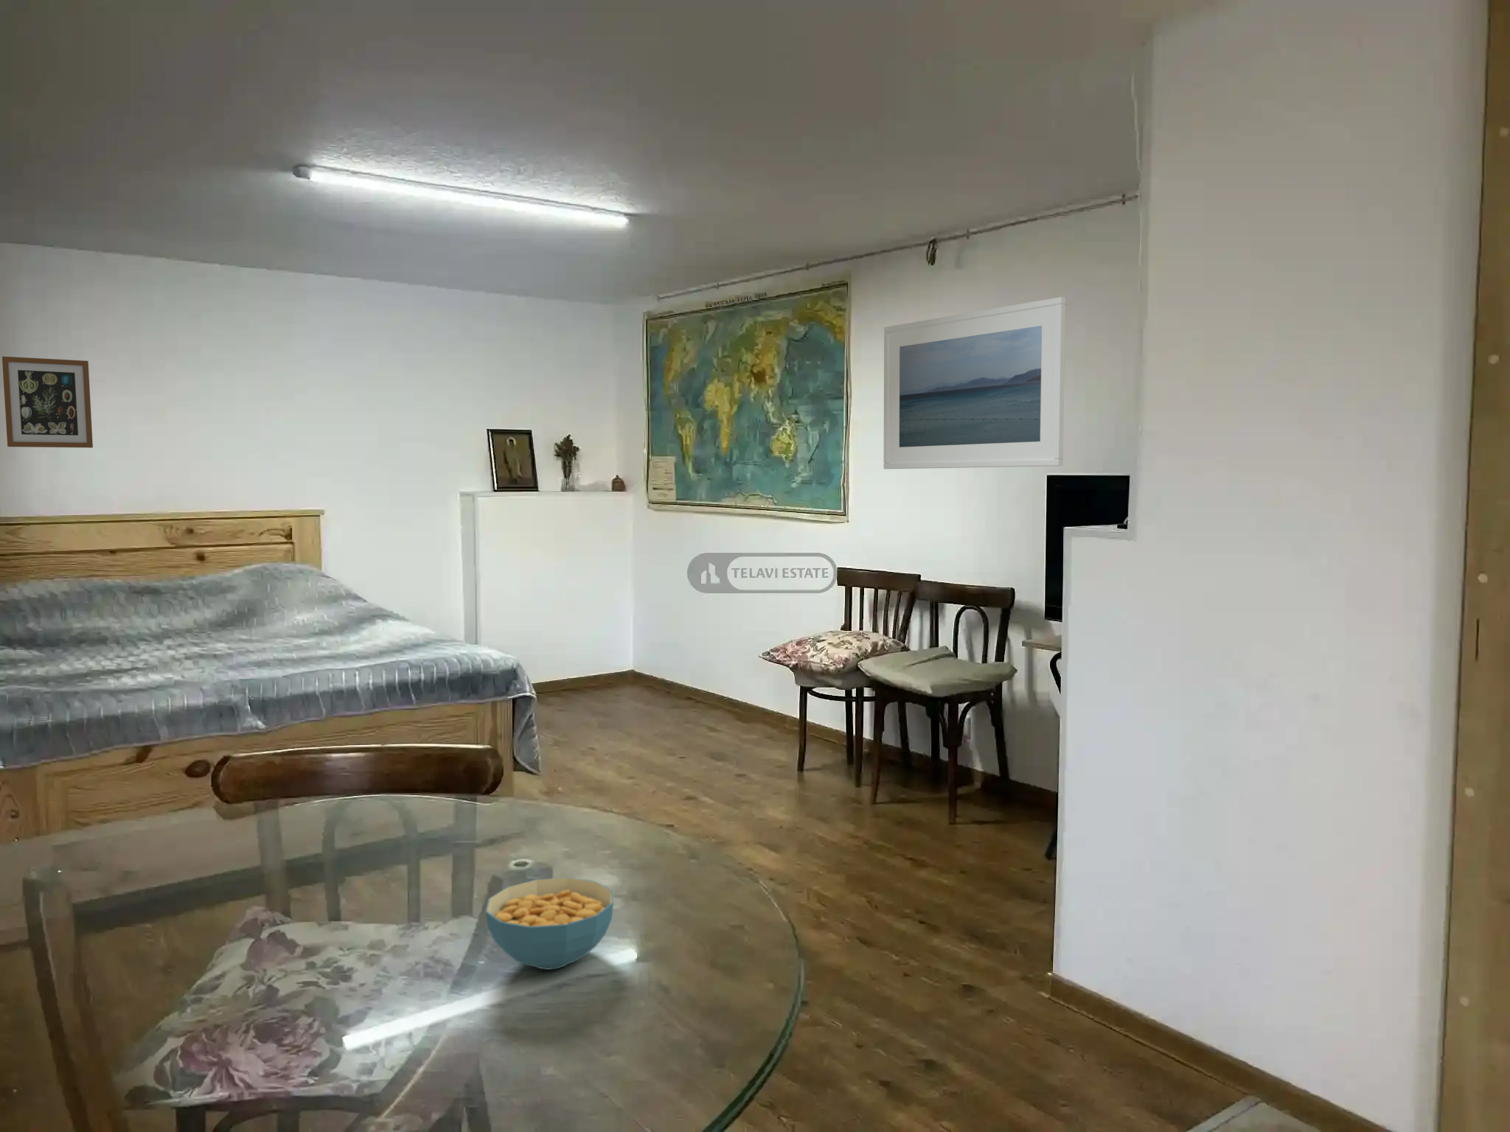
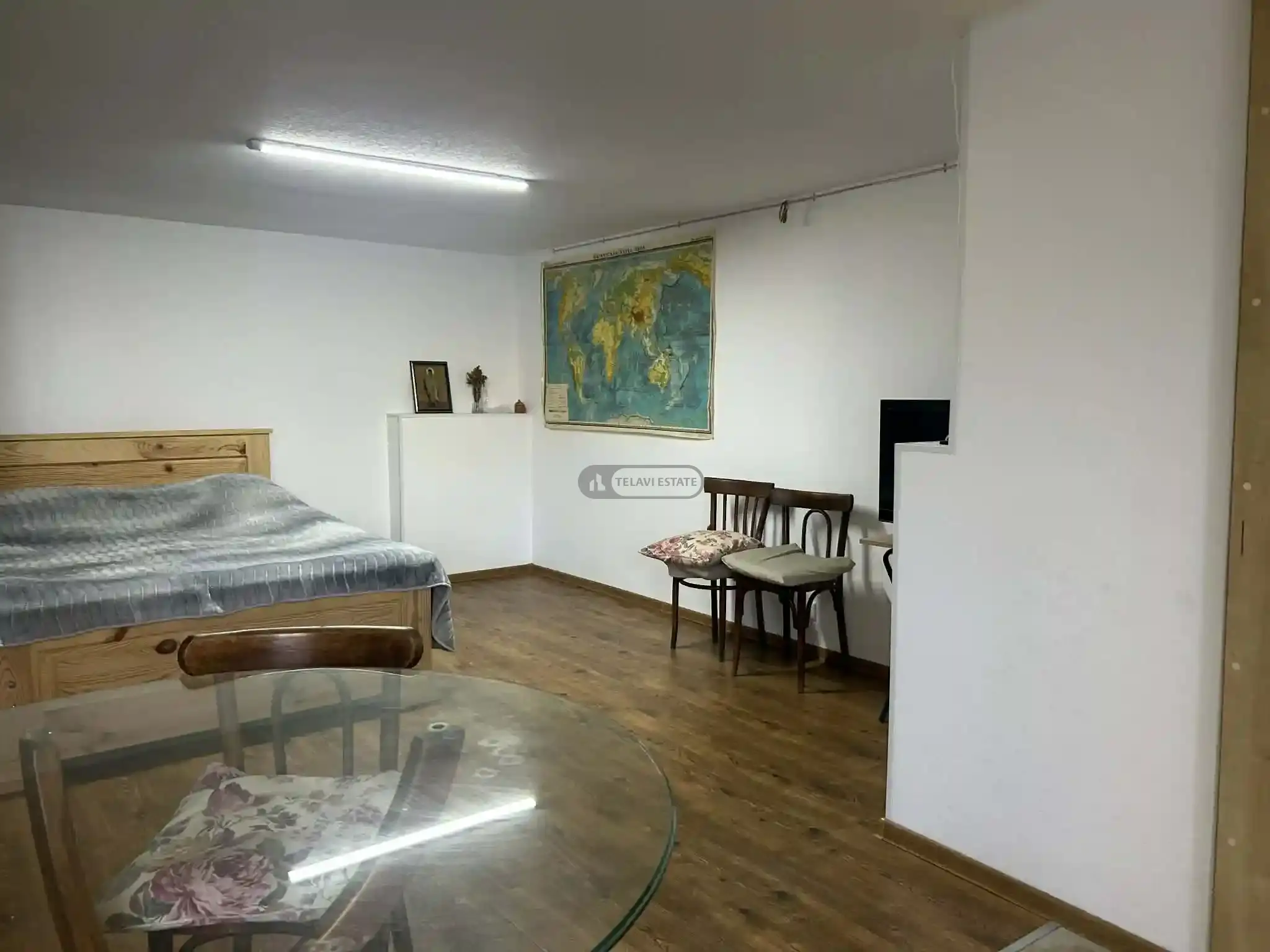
- wall art [1,356,94,448]
- cereal bowl [484,878,615,970]
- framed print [882,296,1067,470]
